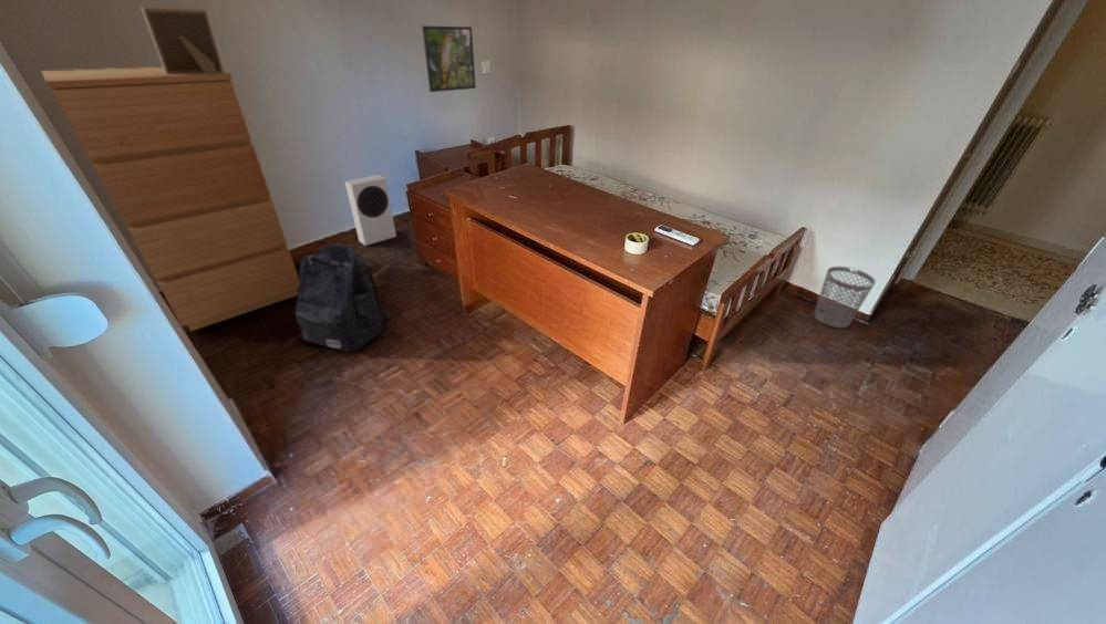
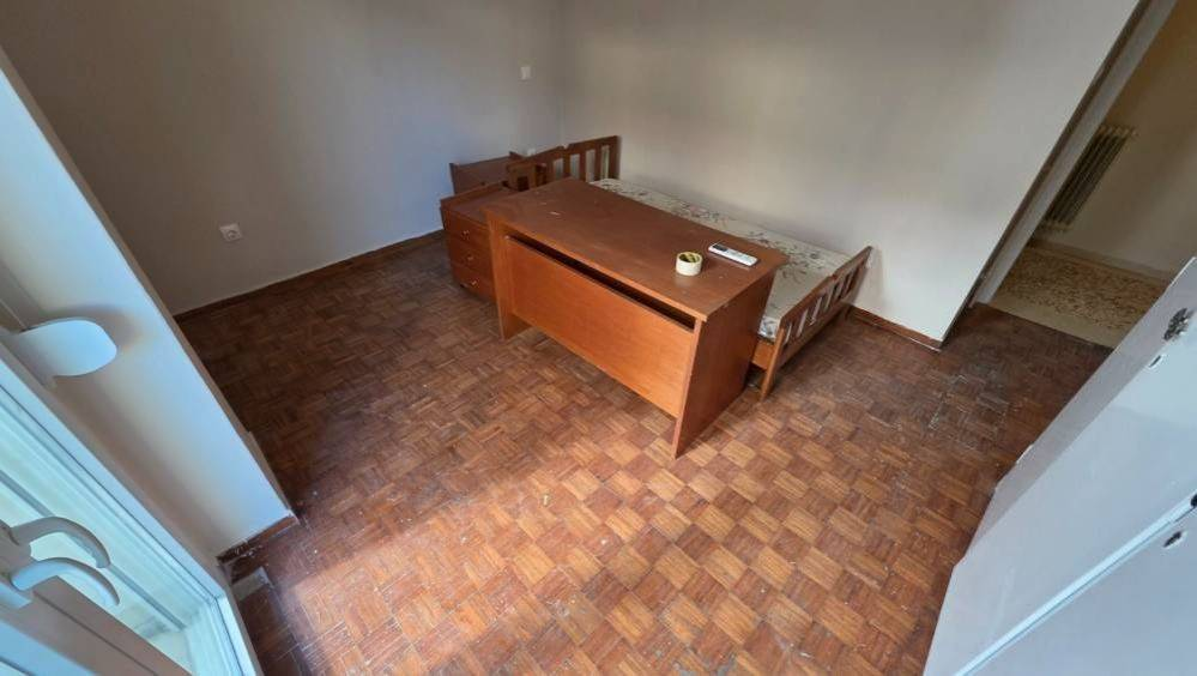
- dresser [40,66,299,332]
- photo frame [139,4,225,74]
- wastebasket [813,266,877,329]
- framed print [421,24,477,93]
- speaker [343,174,397,247]
- backpack [294,241,391,353]
